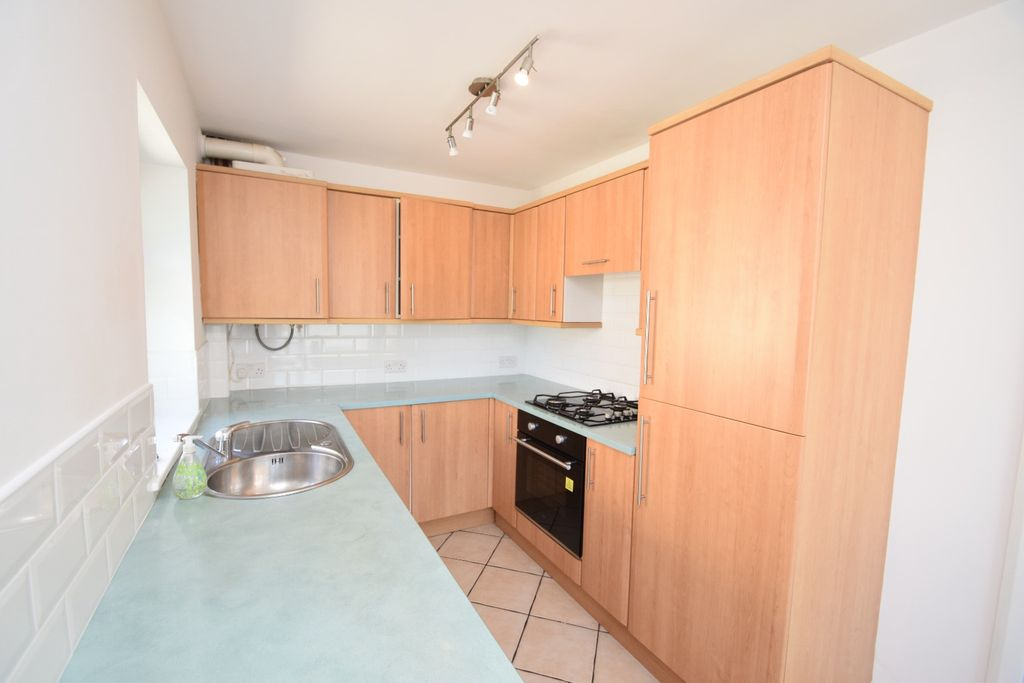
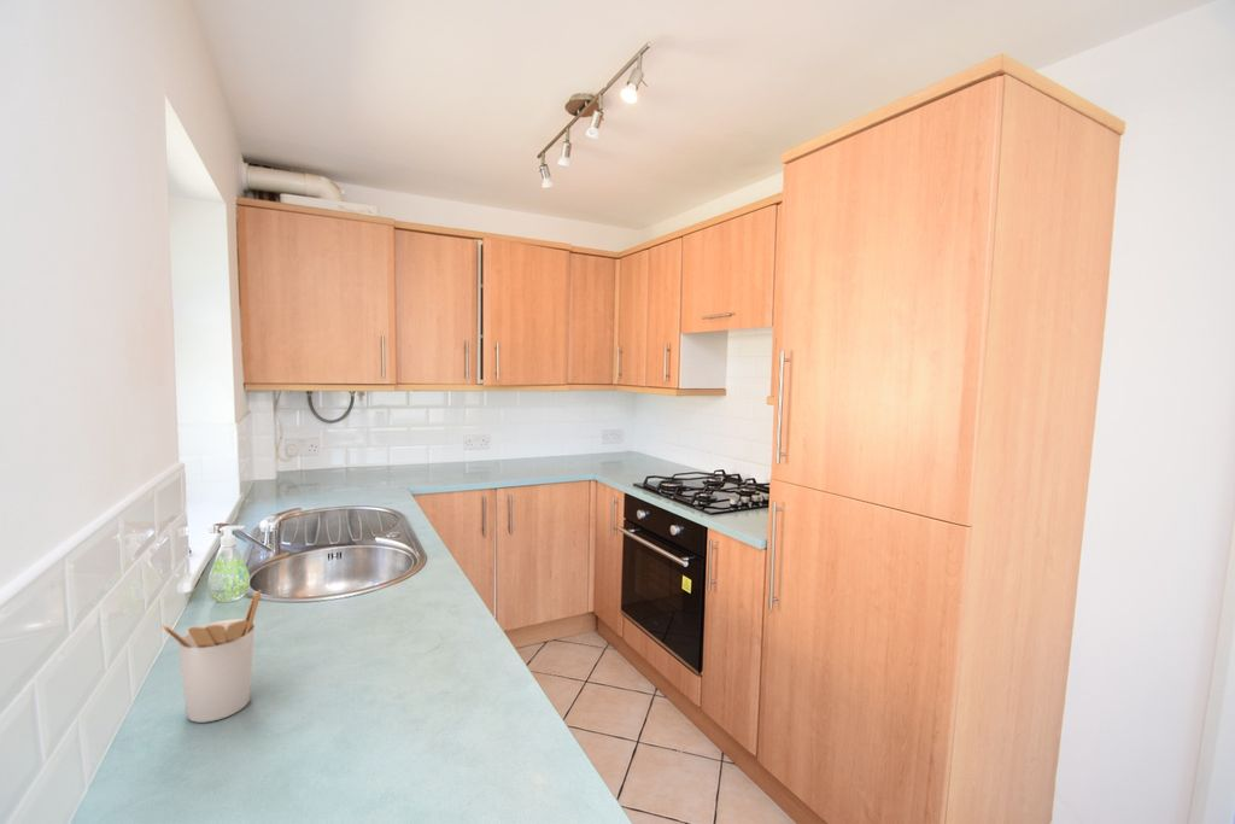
+ utensil holder [160,589,263,724]
